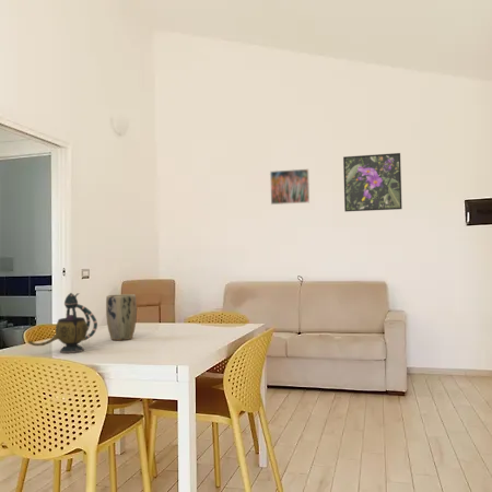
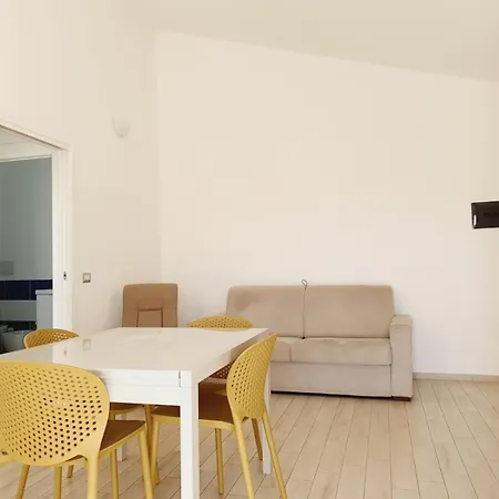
- plant pot [105,293,138,341]
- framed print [269,168,311,206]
- teapot [28,292,98,354]
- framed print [342,152,403,212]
